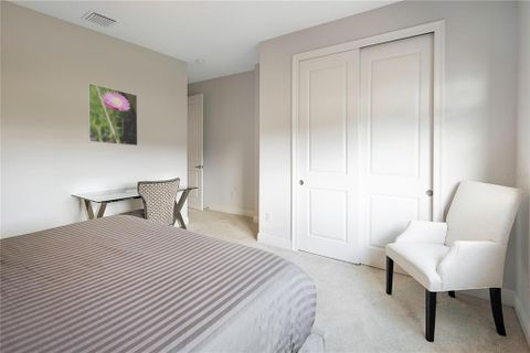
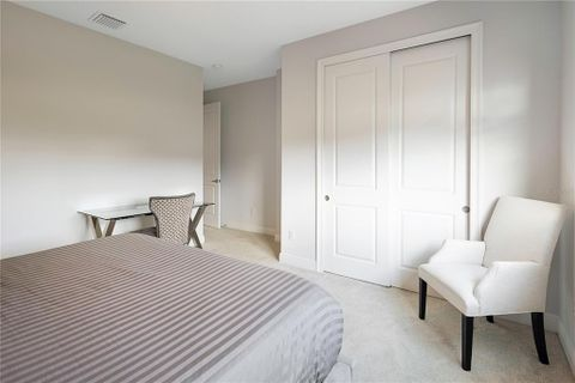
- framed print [86,83,139,147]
